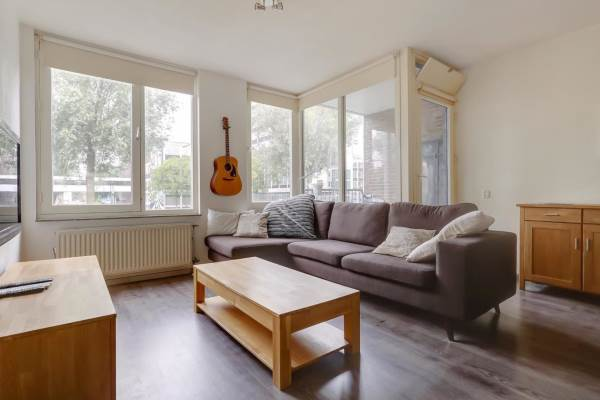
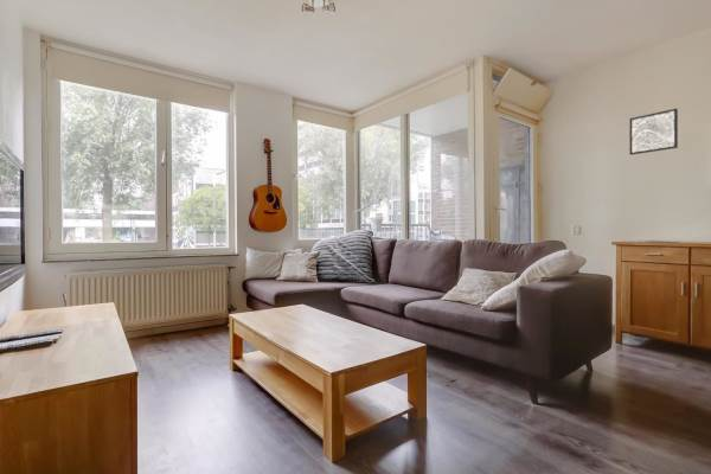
+ wall art [628,108,679,155]
